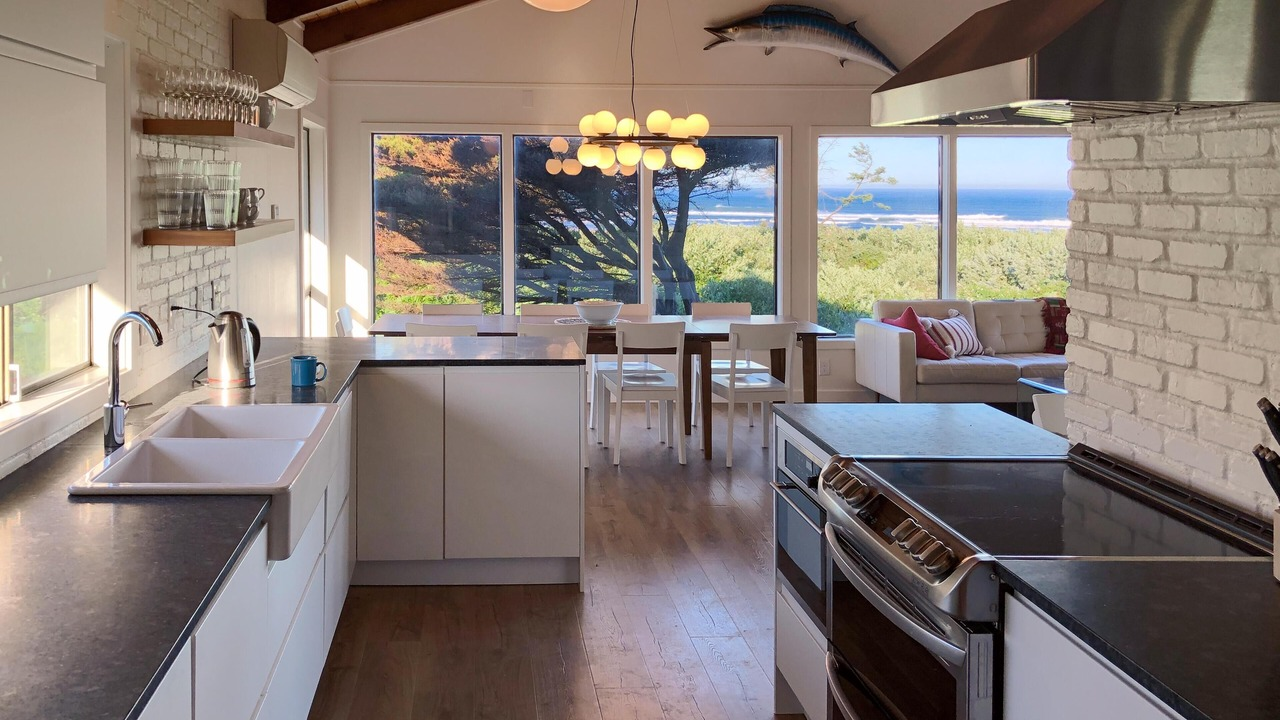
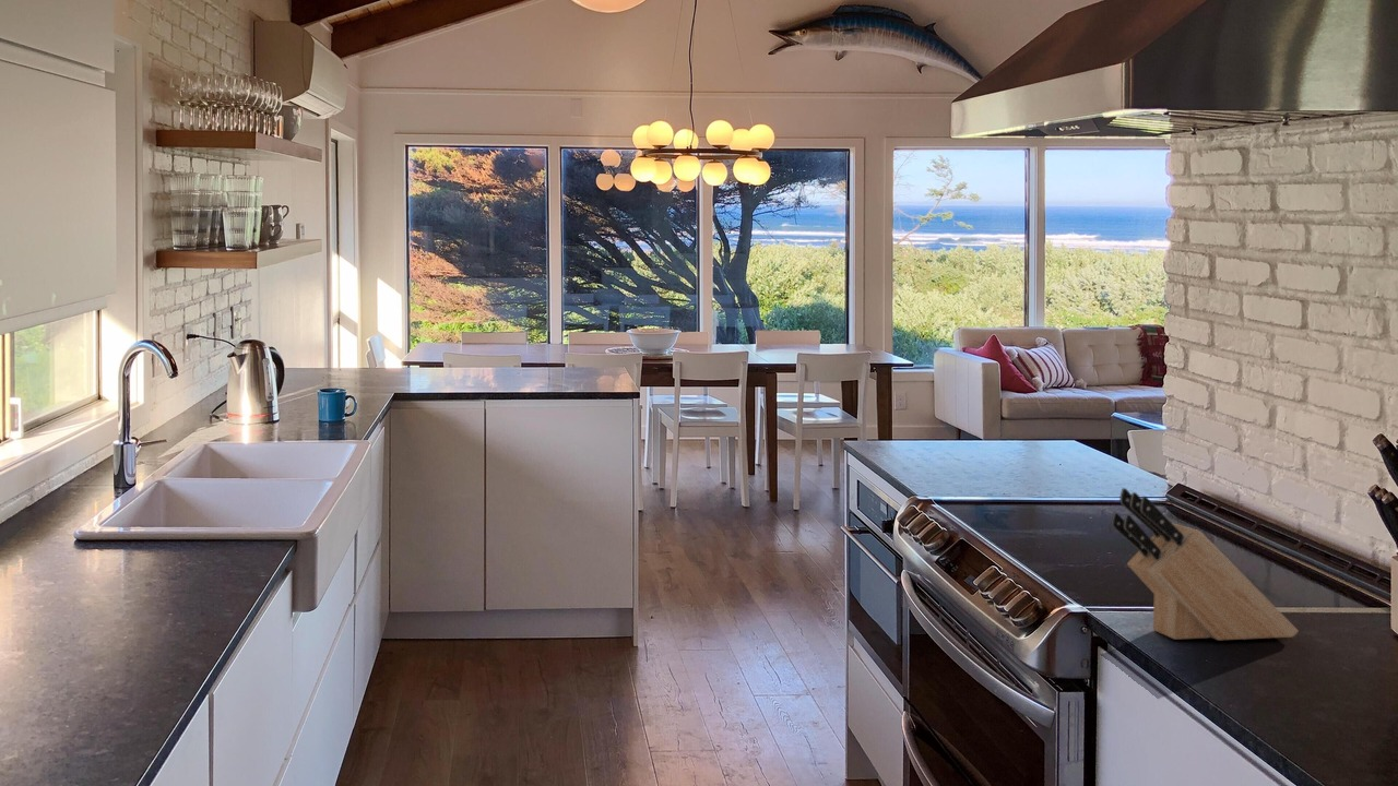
+ knife block [1111,487,1300,642]
